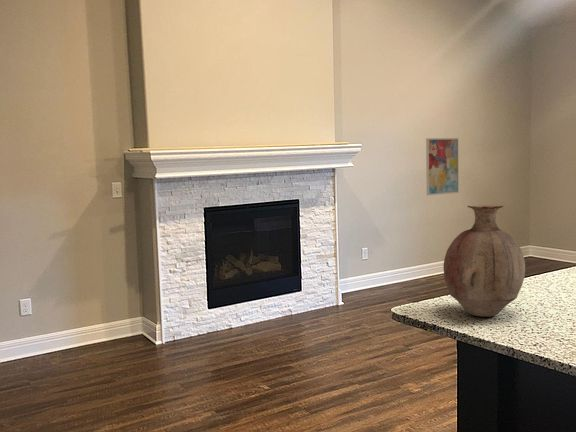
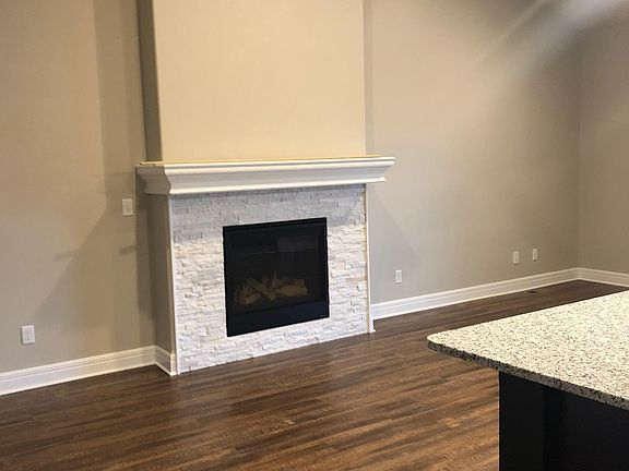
- wall art [425,137,460,196]
- vase [443,203,526,318]
